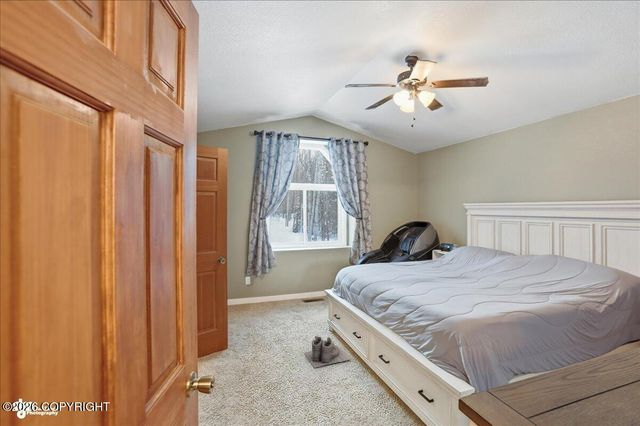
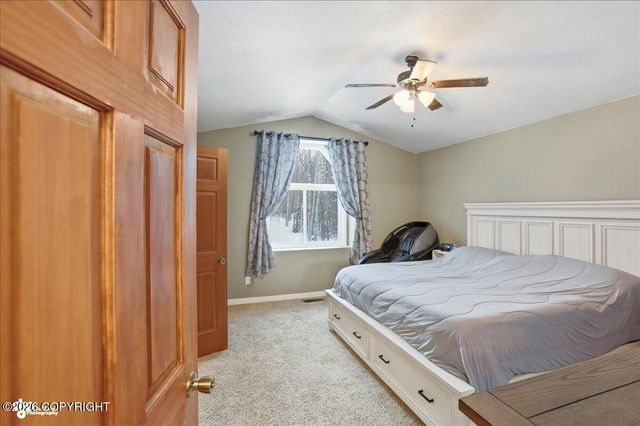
- boots [304,335,352,369]
